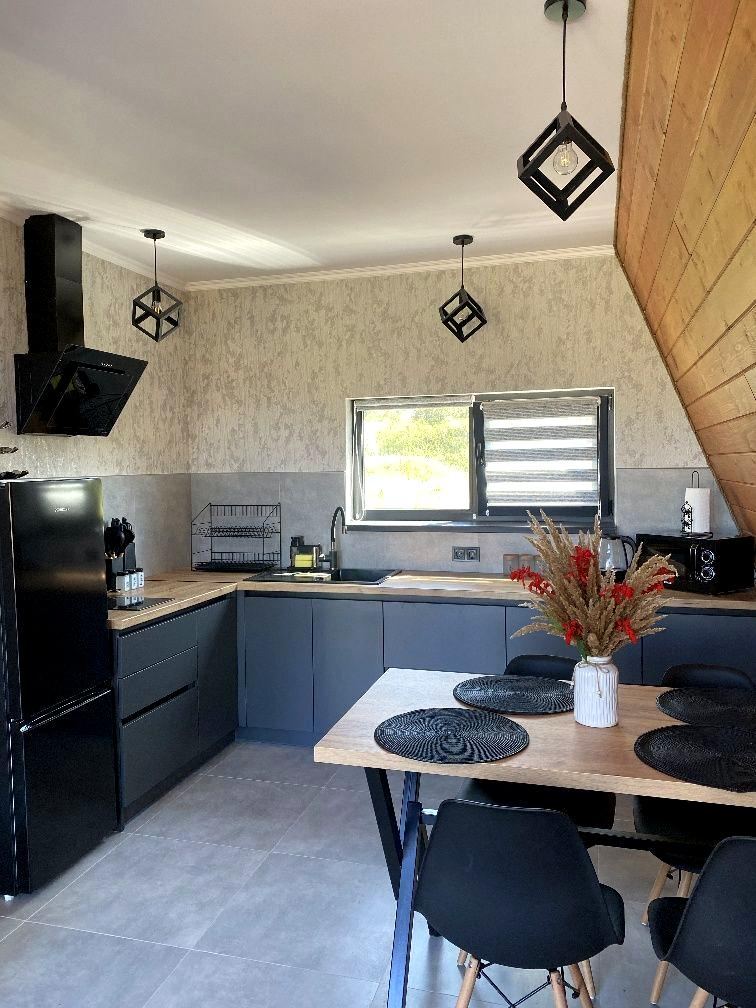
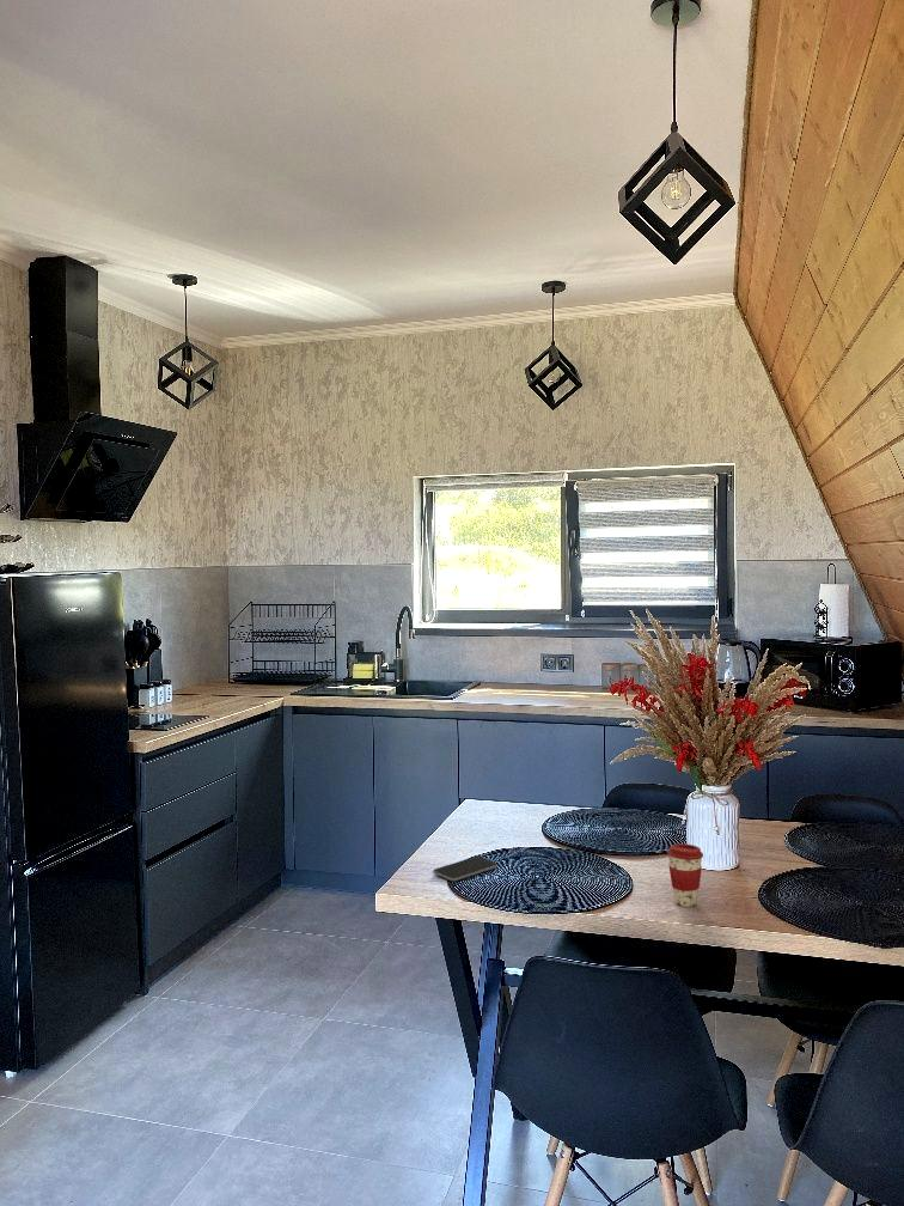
+ coffee cup [666,842,704,908]
+ smartphone [432,855,499,882]
